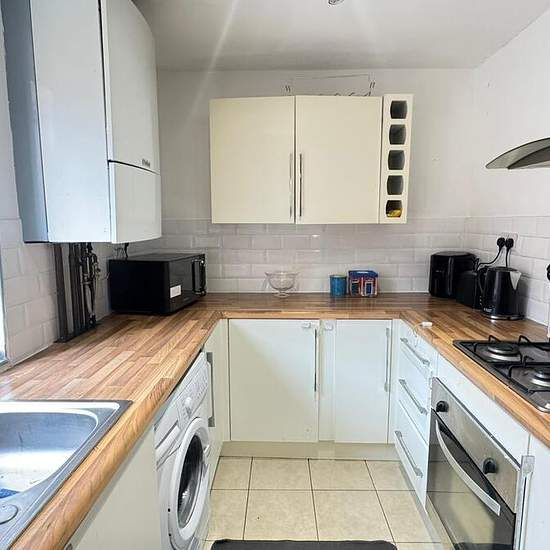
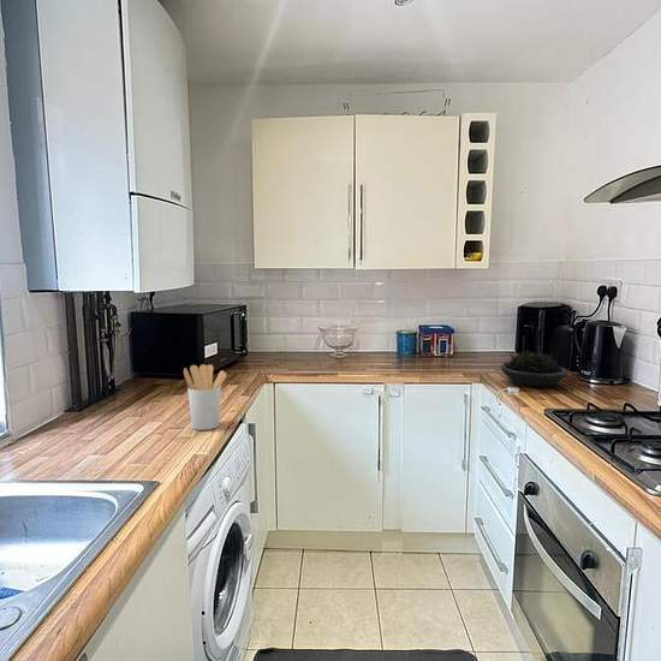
+ utensil holder [183,363,228,431]
+ succulent plant [499,349,570,388]
